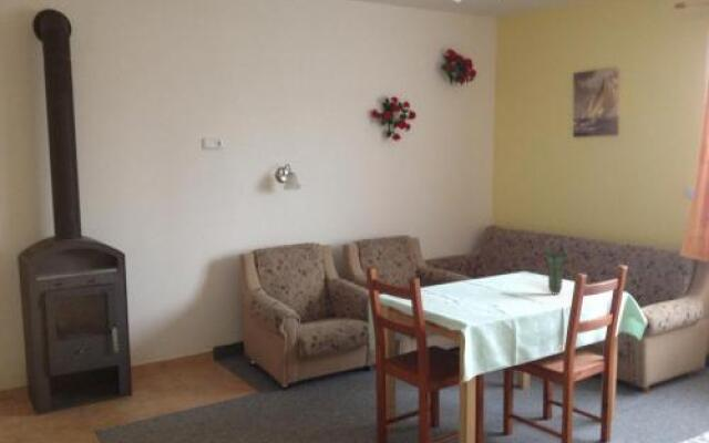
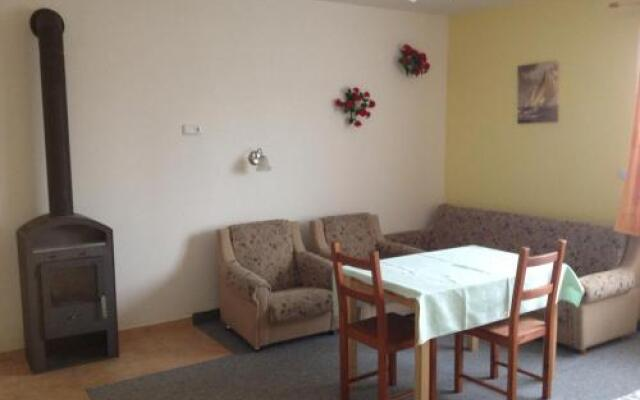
- vase [541,234,568,296]
